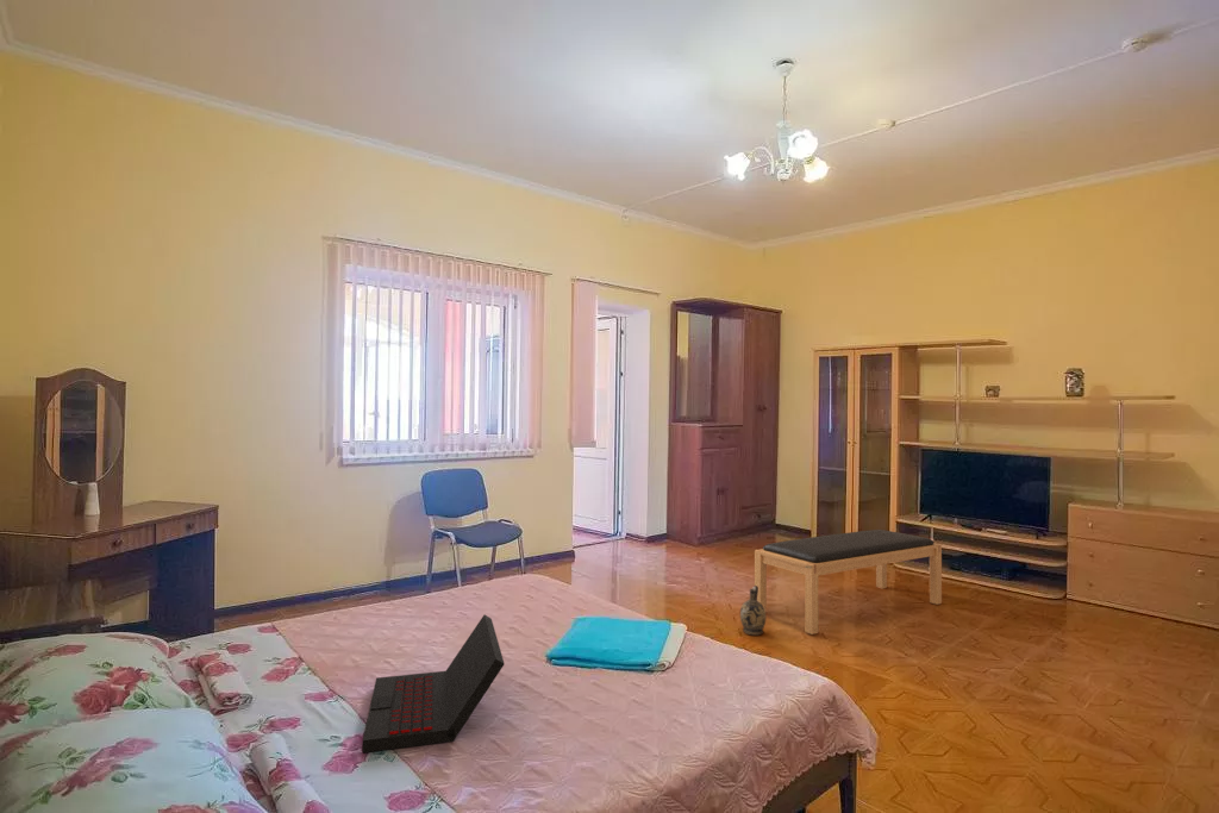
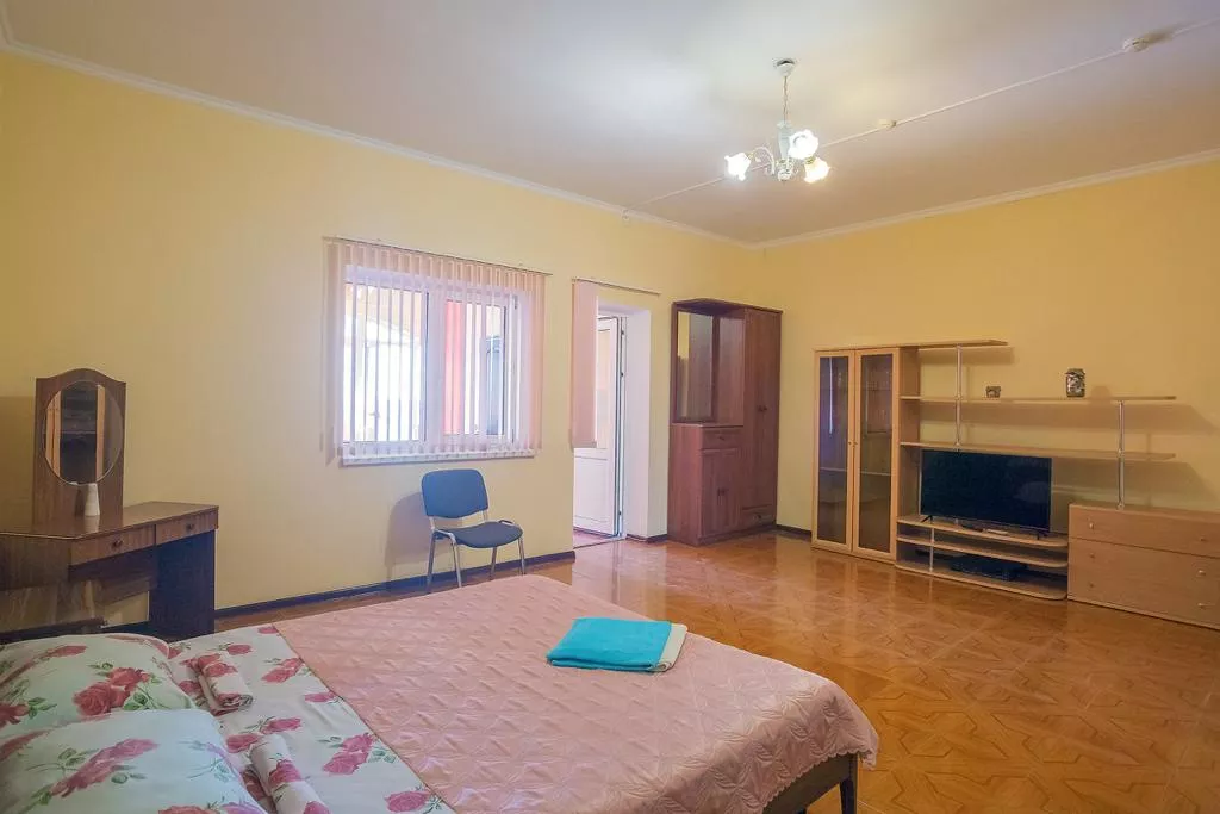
- bench [754,529,943,636]
- laptop [362,613,506,753]
- ceramic jug [739,584,767,636]
